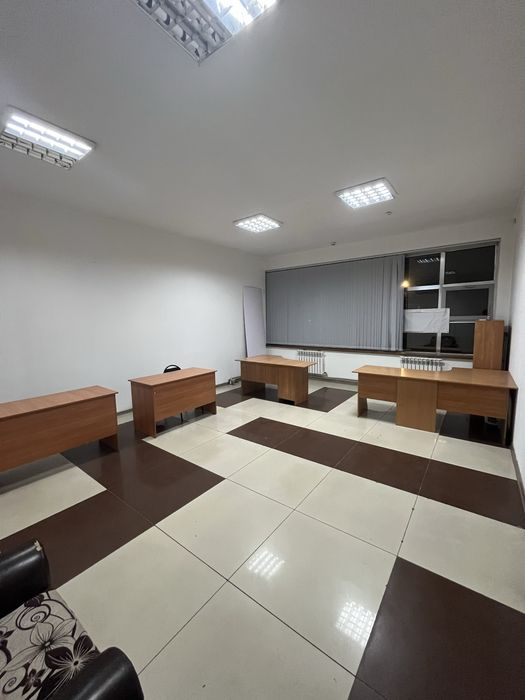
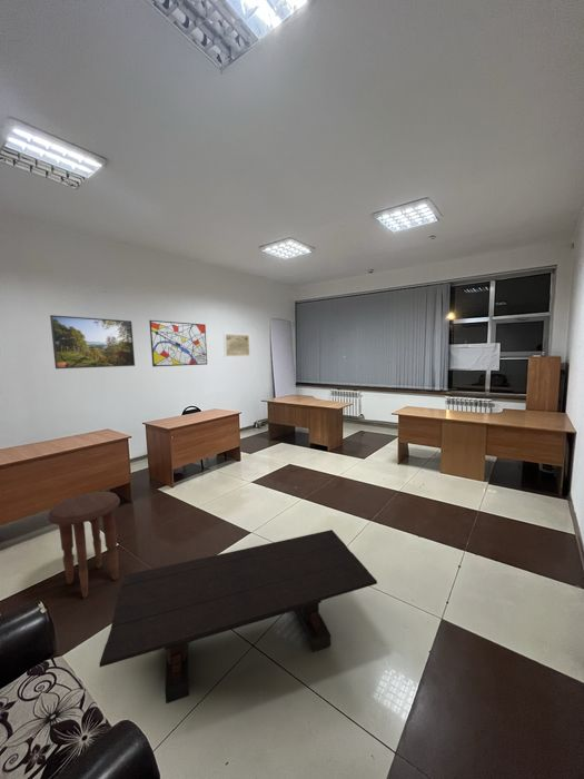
+ coffee table [98,529,378,704]
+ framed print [49,314,136,369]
+ side table [47,491,121,600]
+ wall art [148,319,208,368]
+ map [222,332,253,358]
